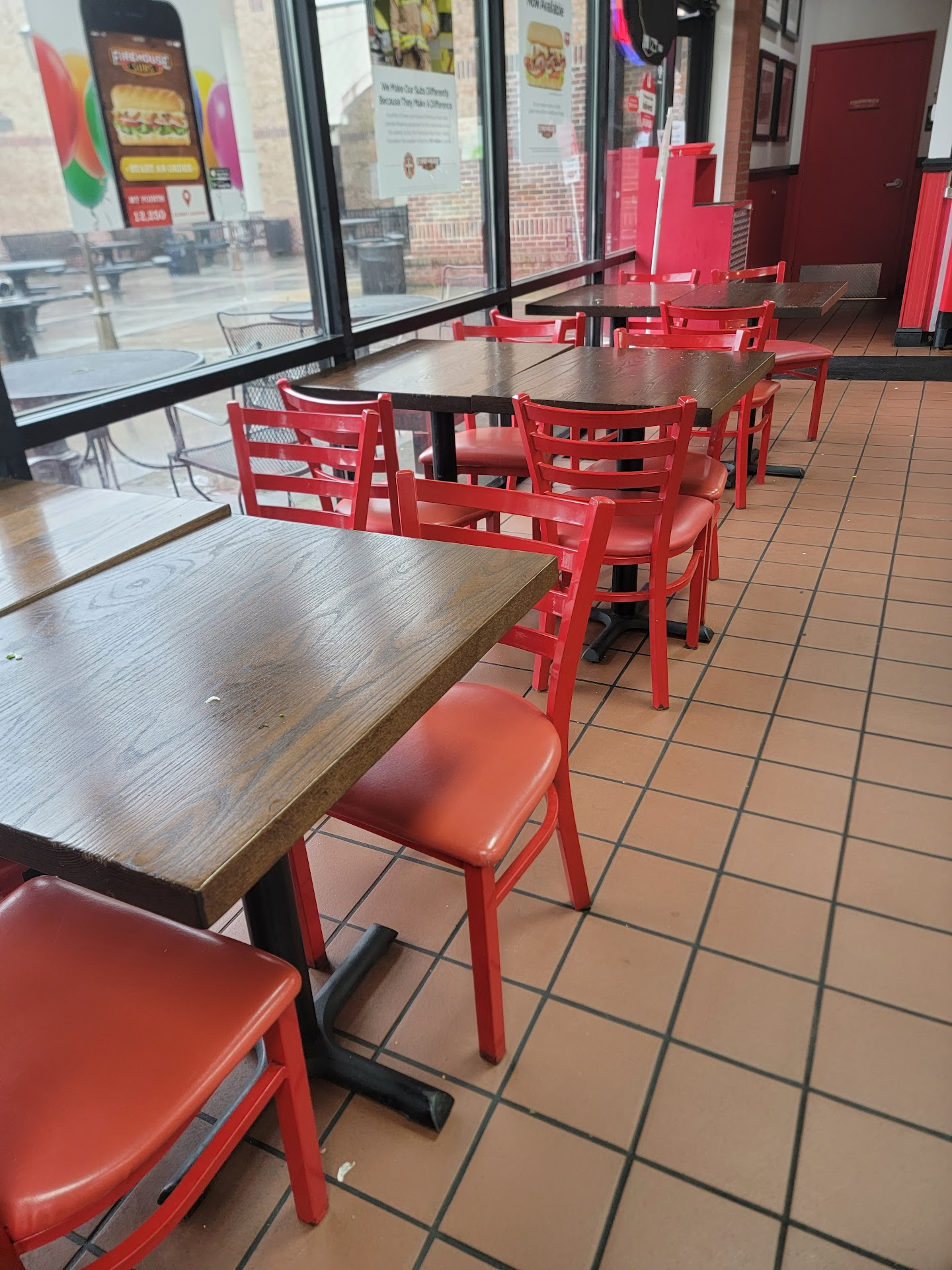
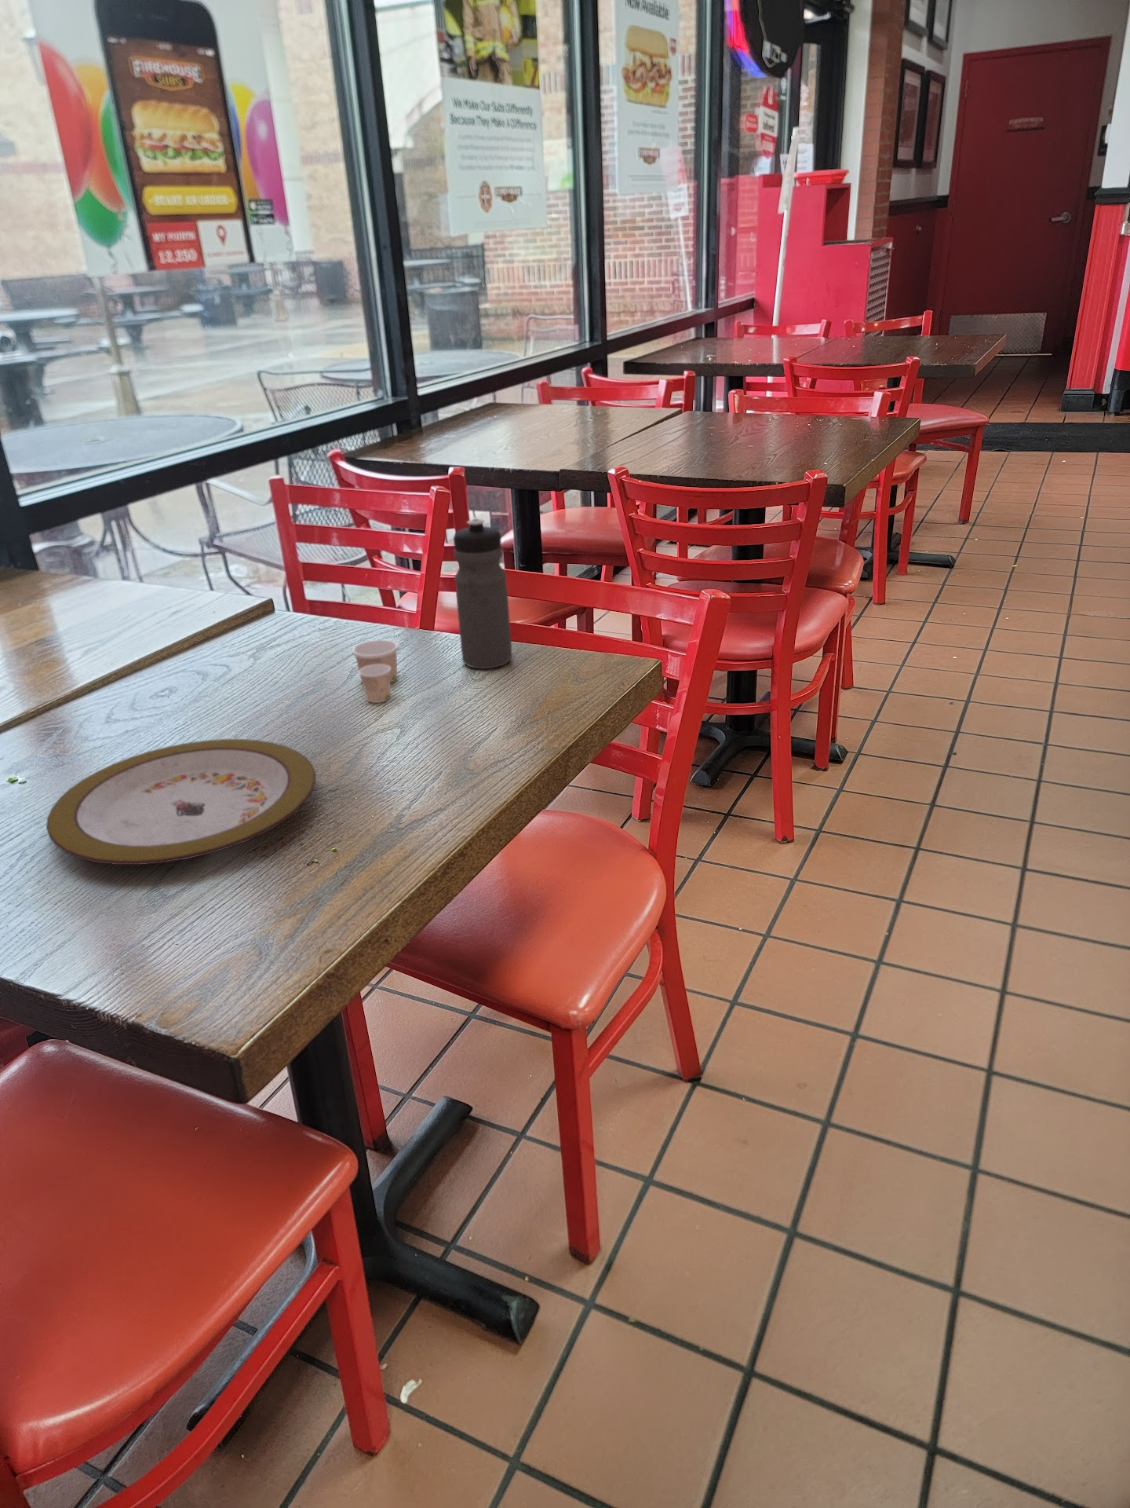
+ paper cup [351,639,399,704]
+ plate [45,739,316,866]
+ water bottle [452,519,513,670]
